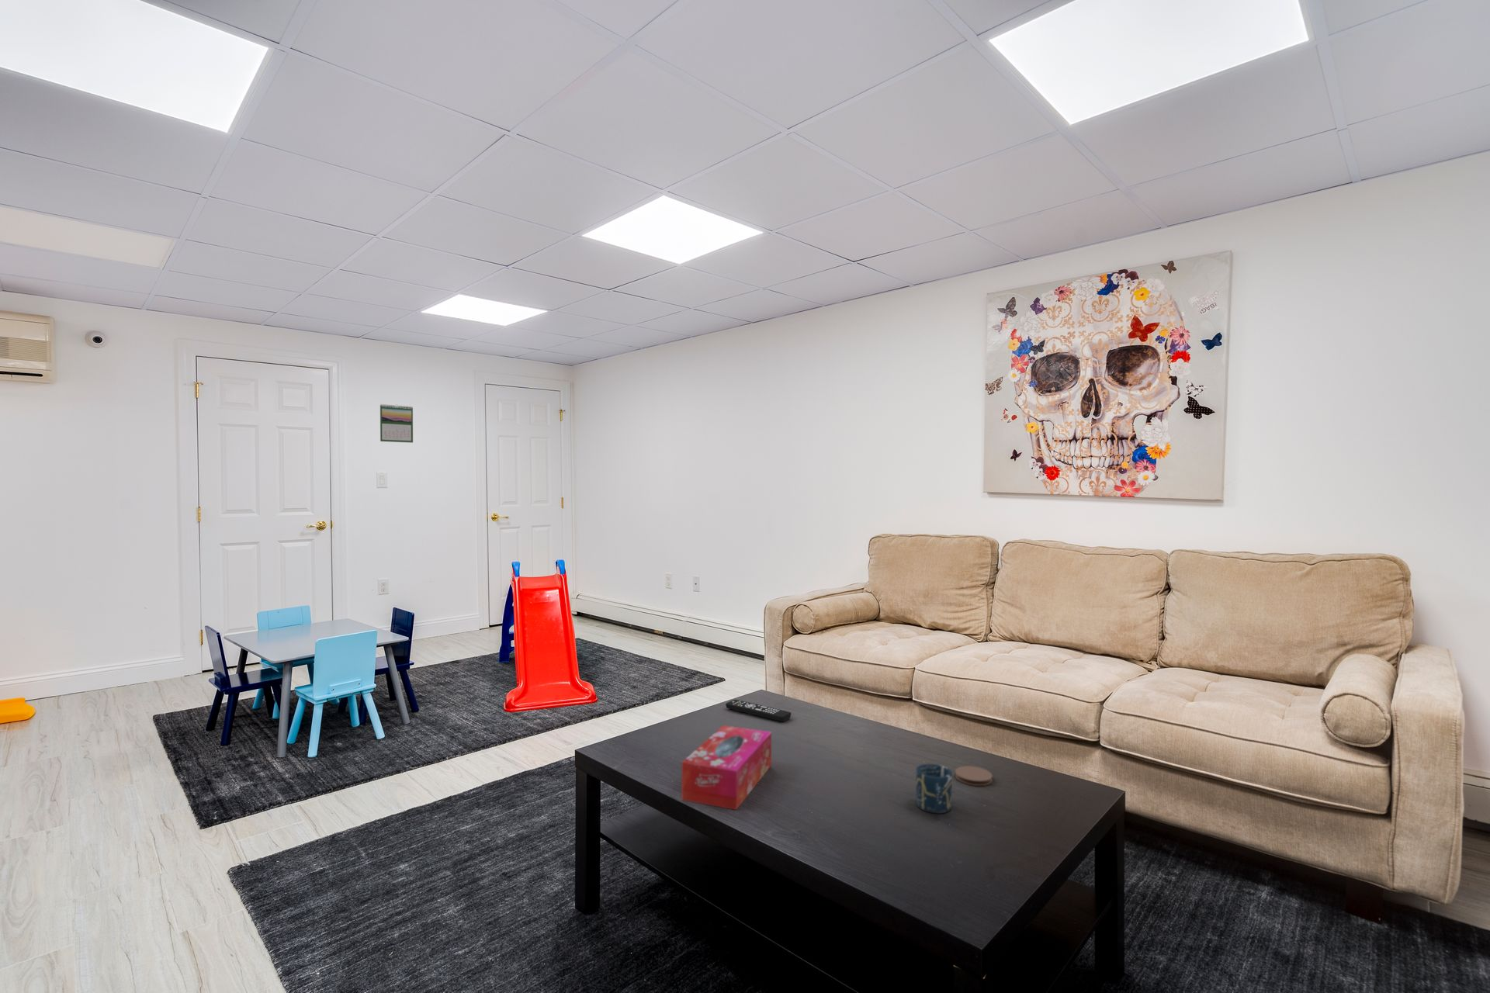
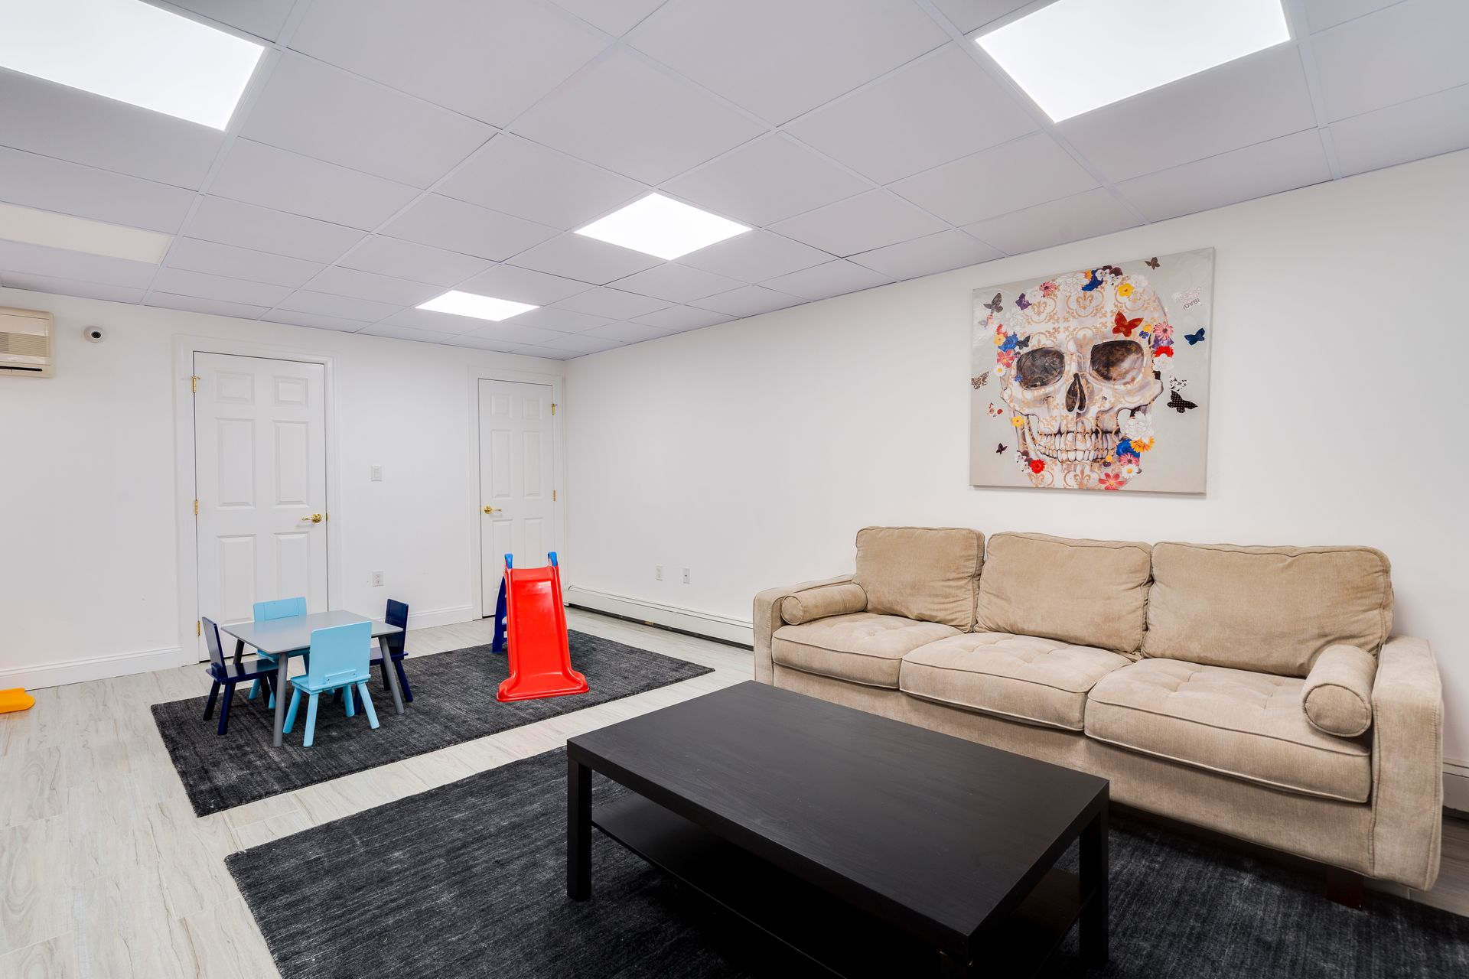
- tissue box [681,725,772,810]
- cup [915,764,953,815]
- coaster [955,765,993,787]
- calendar [379,403,414,443]
- remote control [725,699,792,723]
